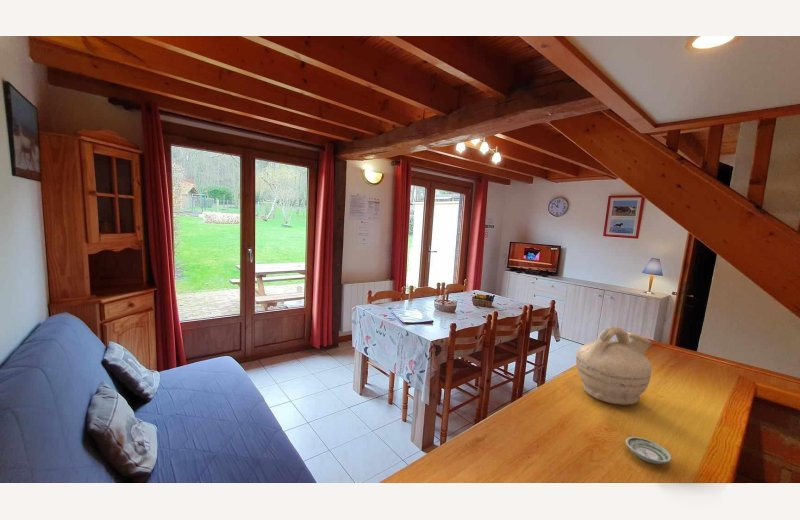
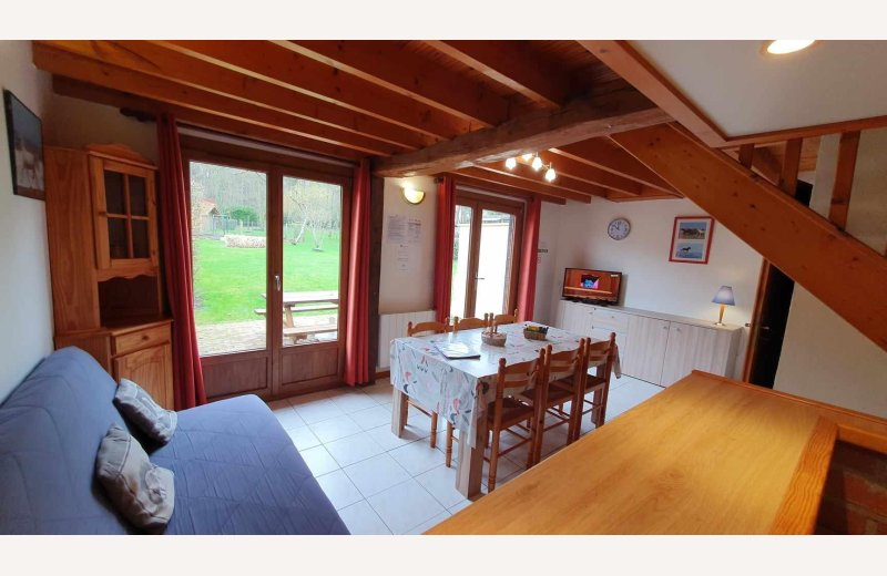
- saucer [625,436,672,465]
- teapot [575,326,653,406]
